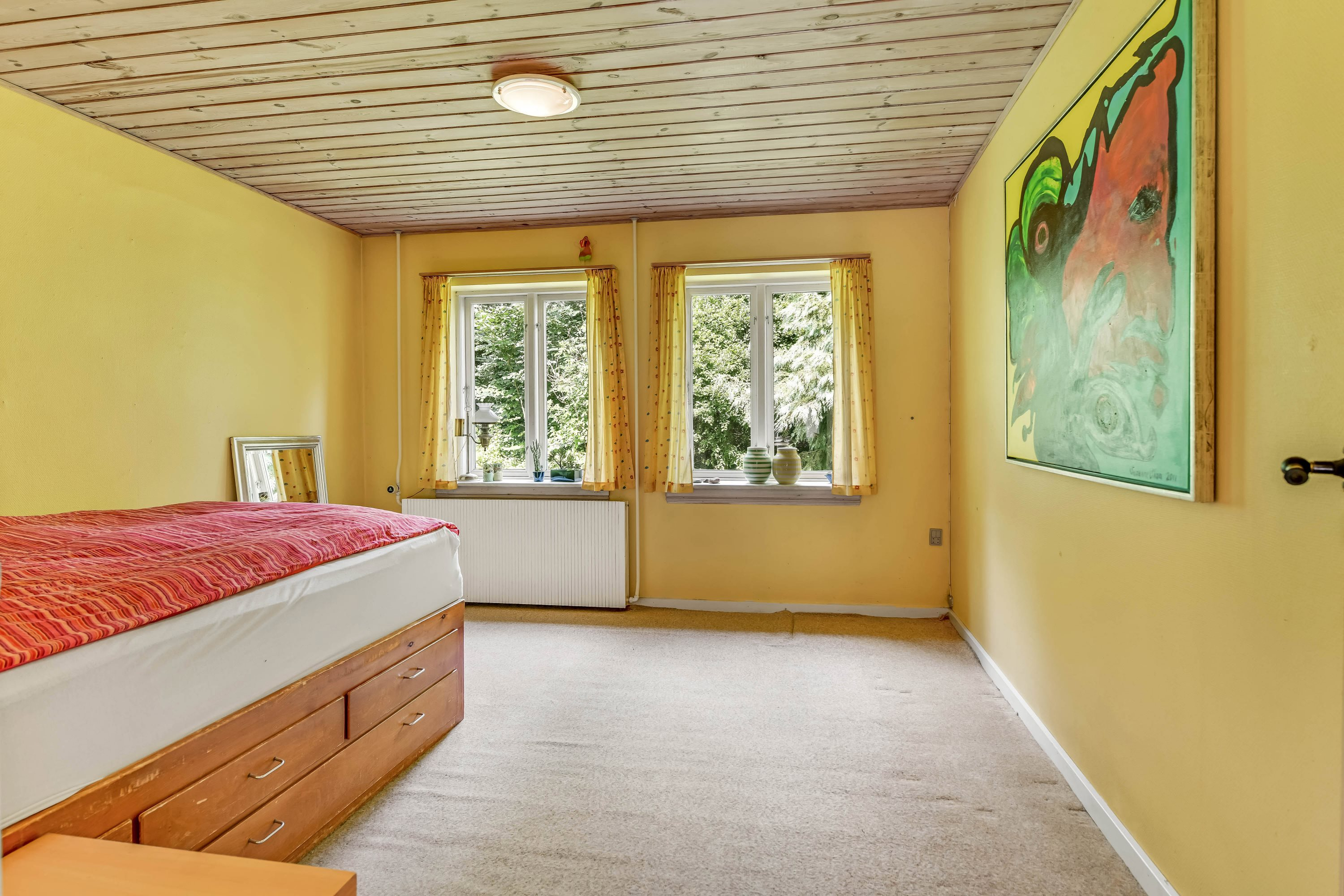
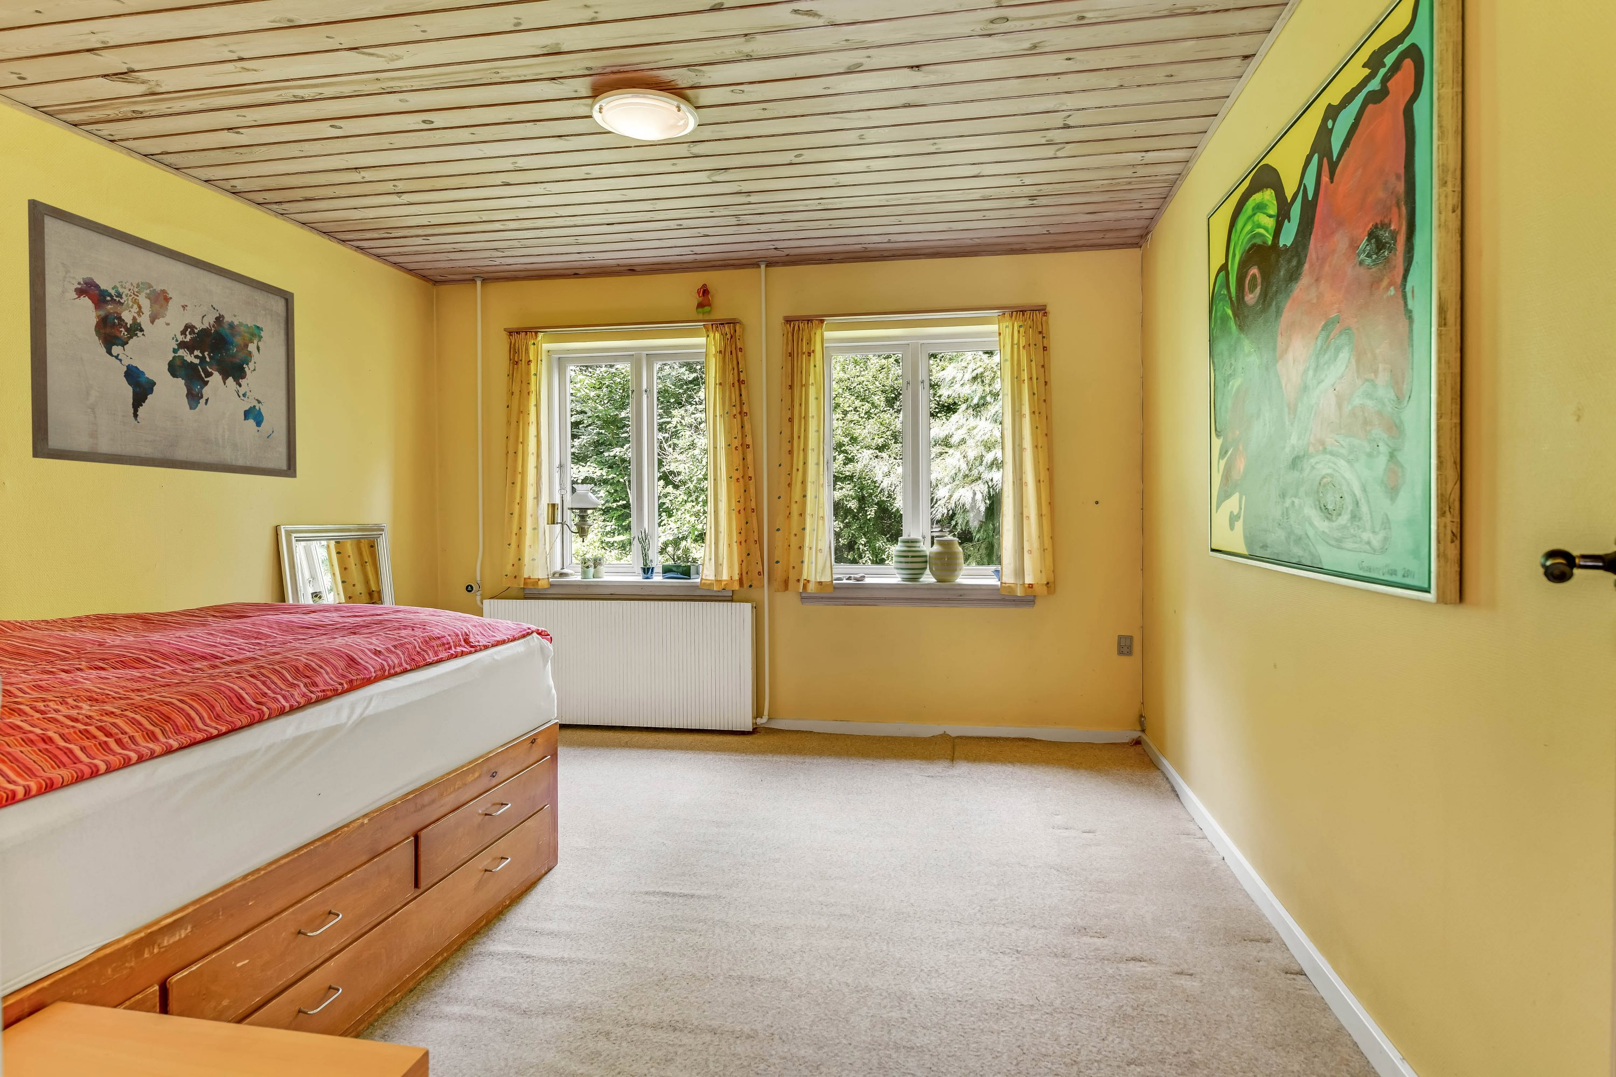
+ wall art [28,198,297,478]
